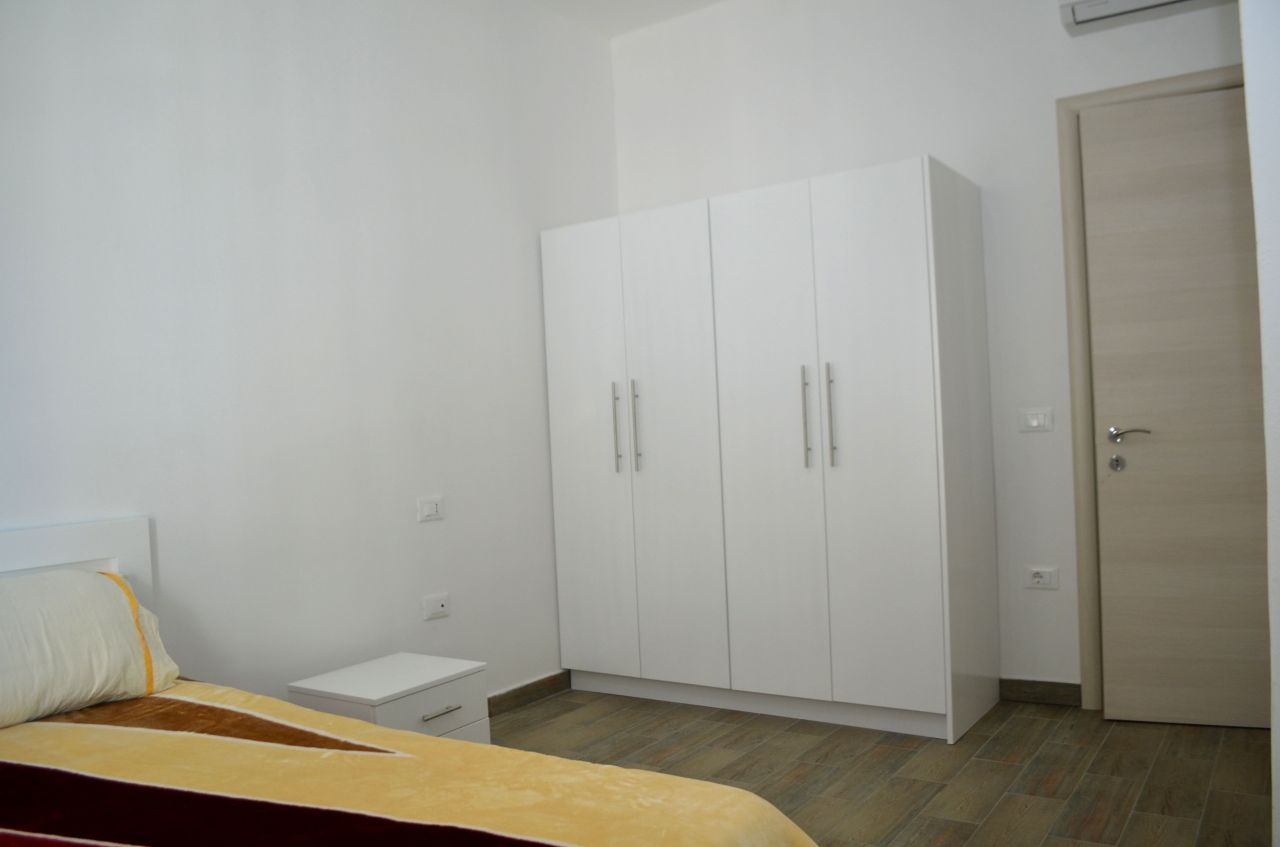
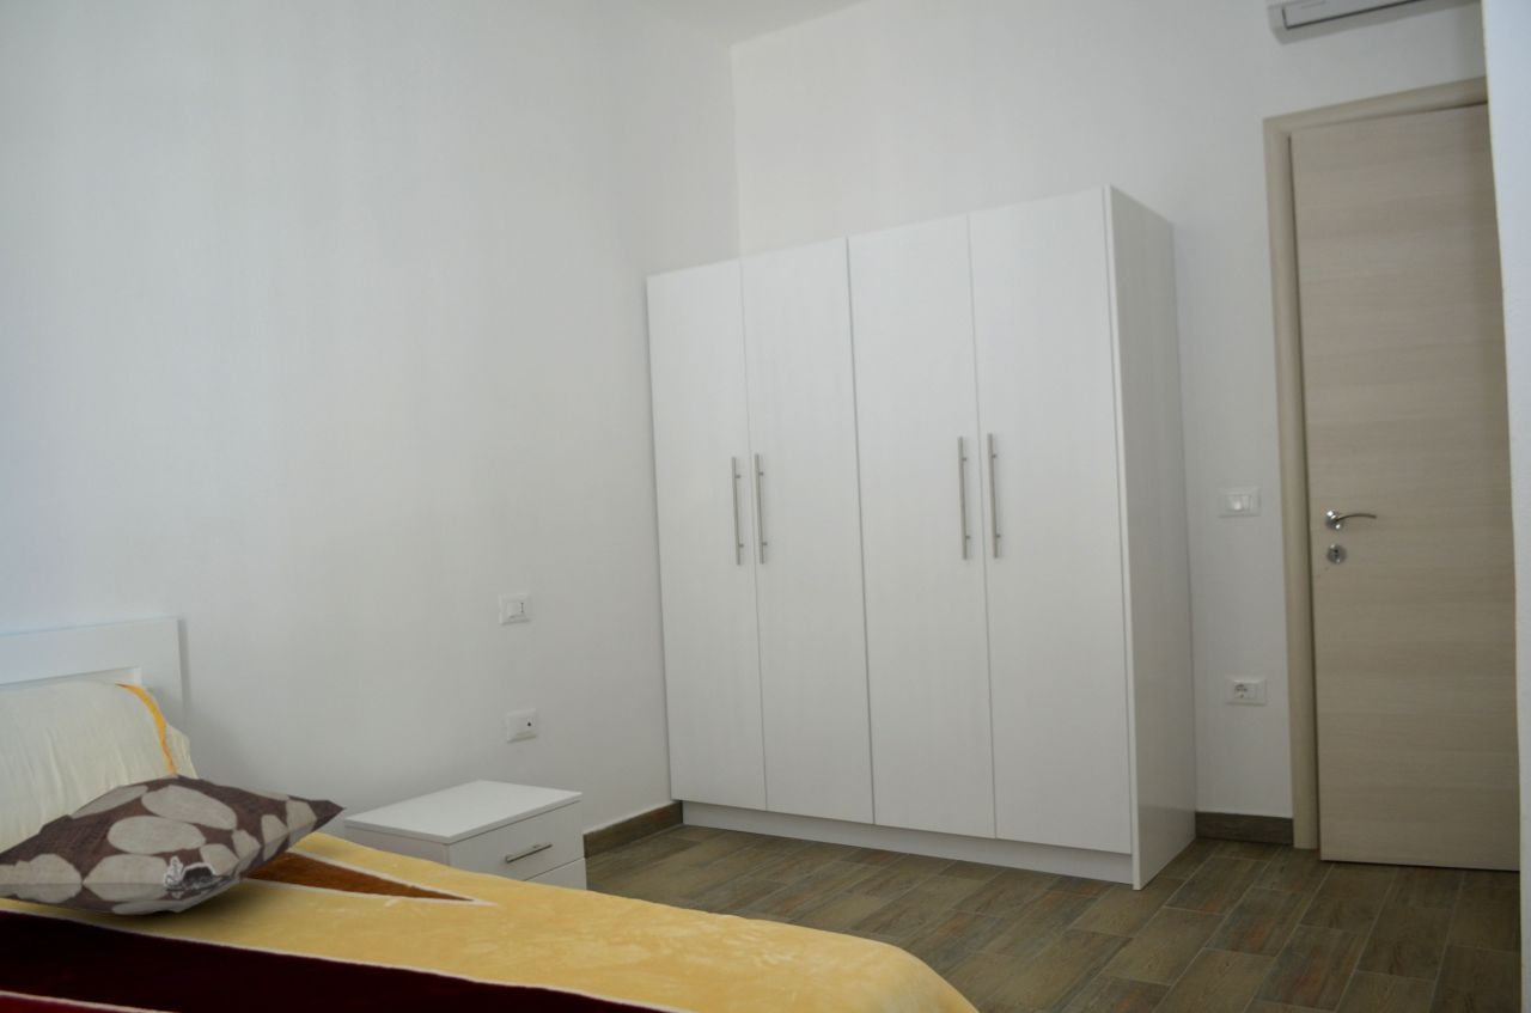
+ decorative pillow [0,771,347,916]
